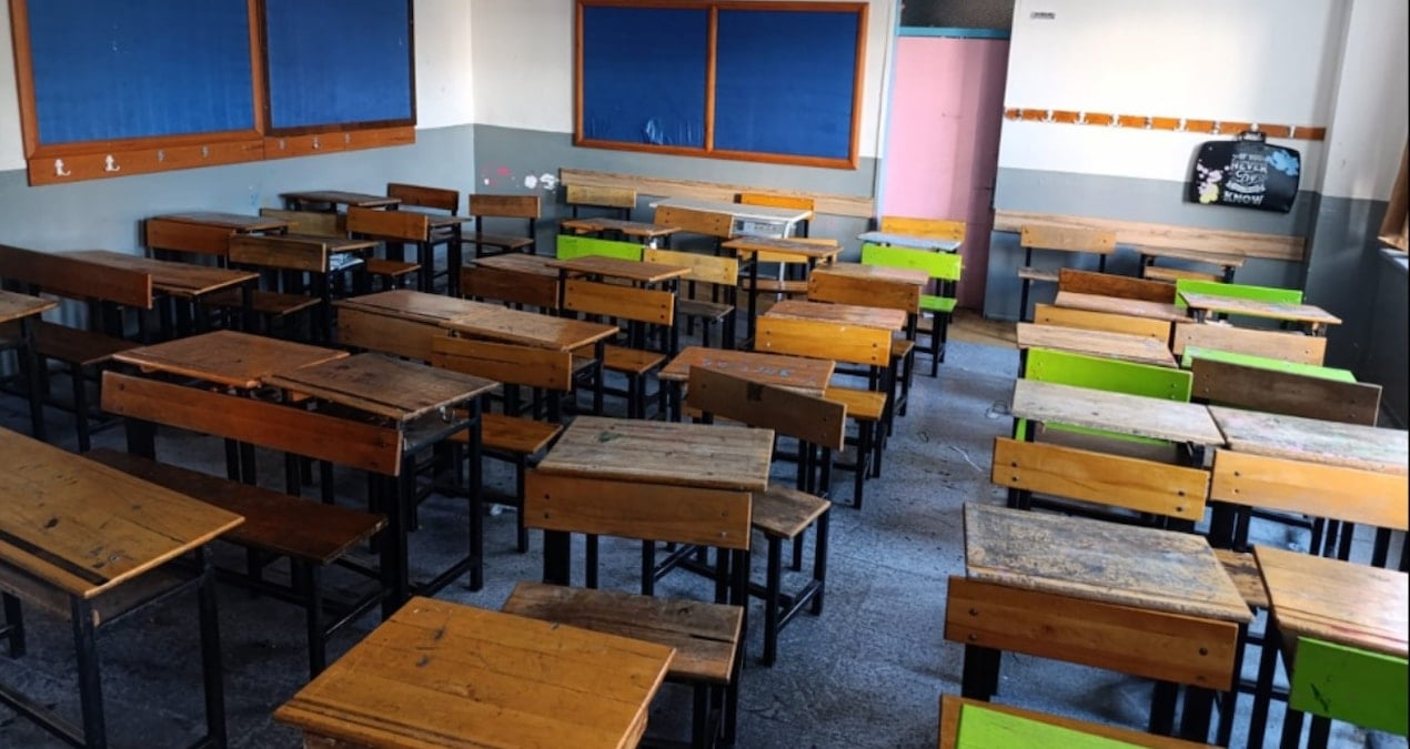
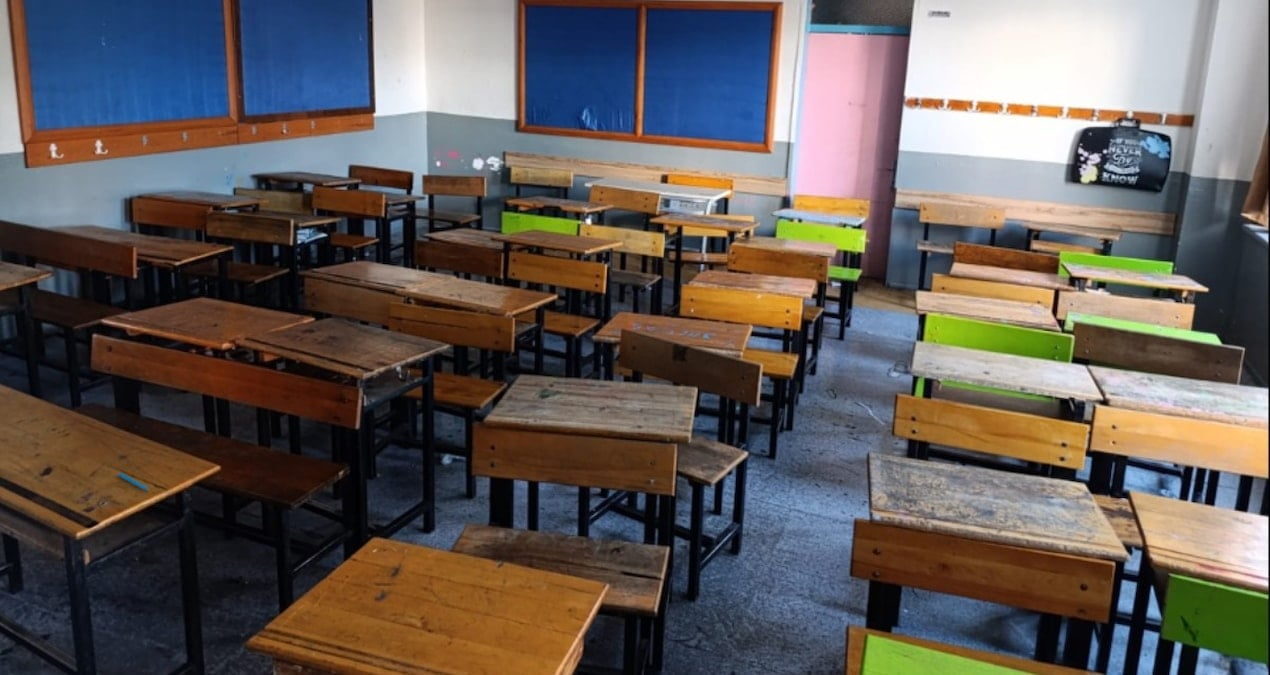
+ pen [117,472,150,491]
